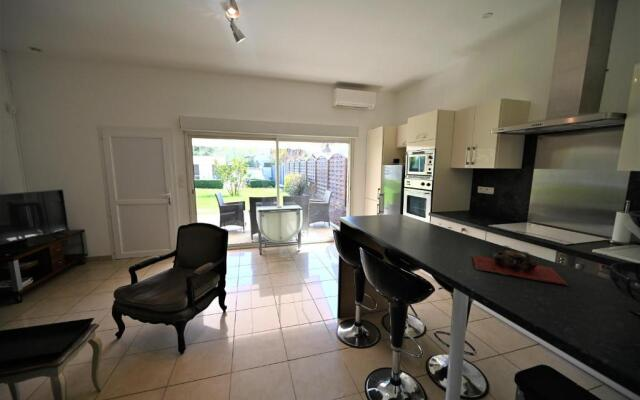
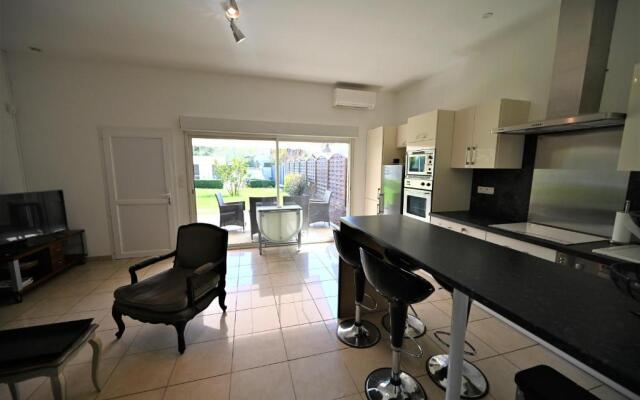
- cutting board [471,249,569,286]
